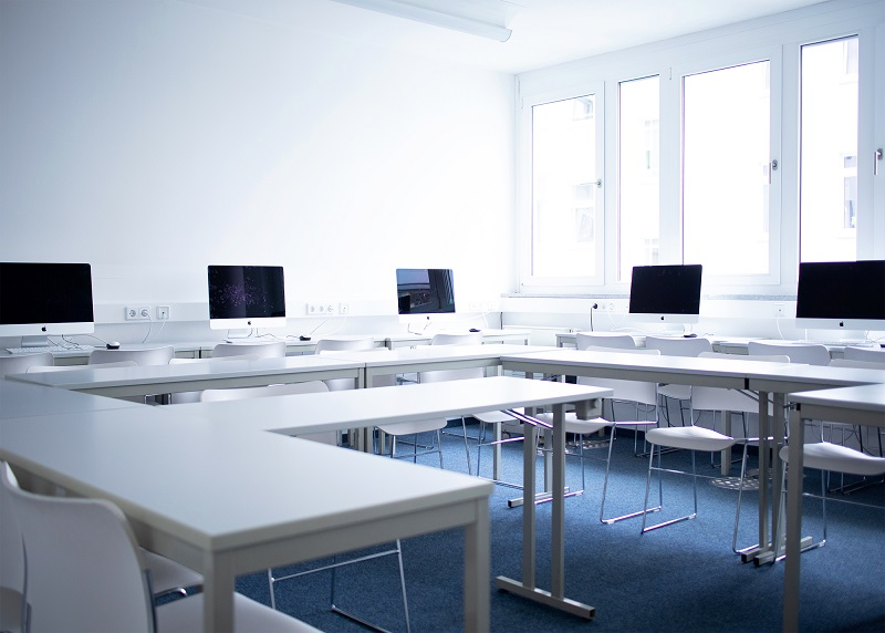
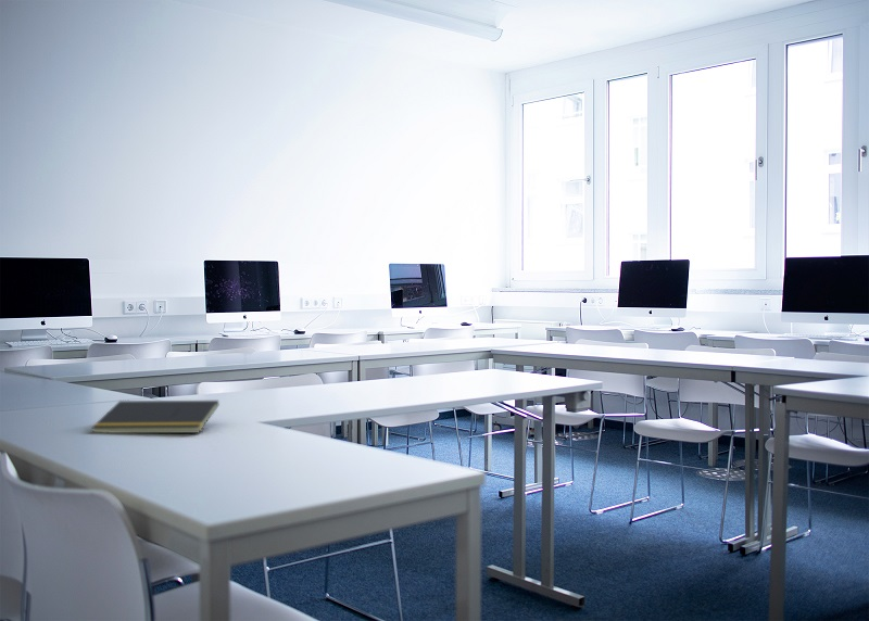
+ notepad [90,400,219,434]
